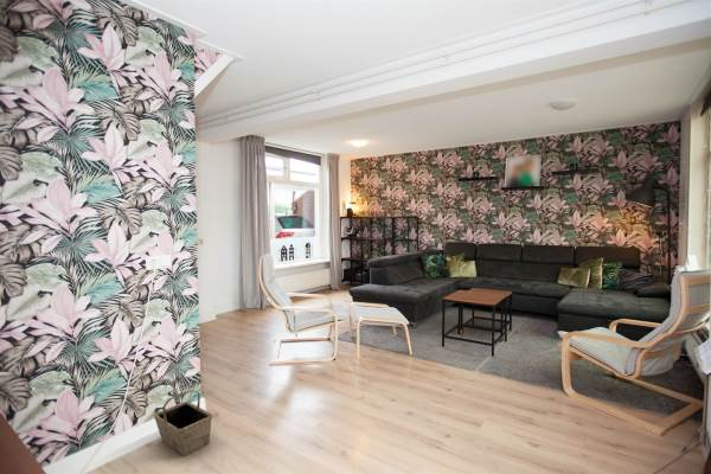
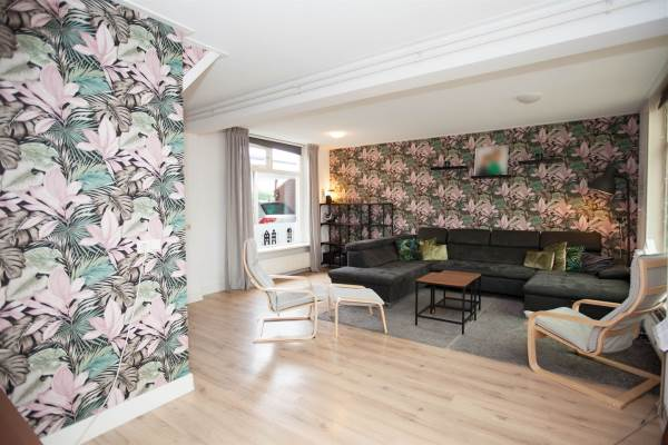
- basket [153,389,213,456]
